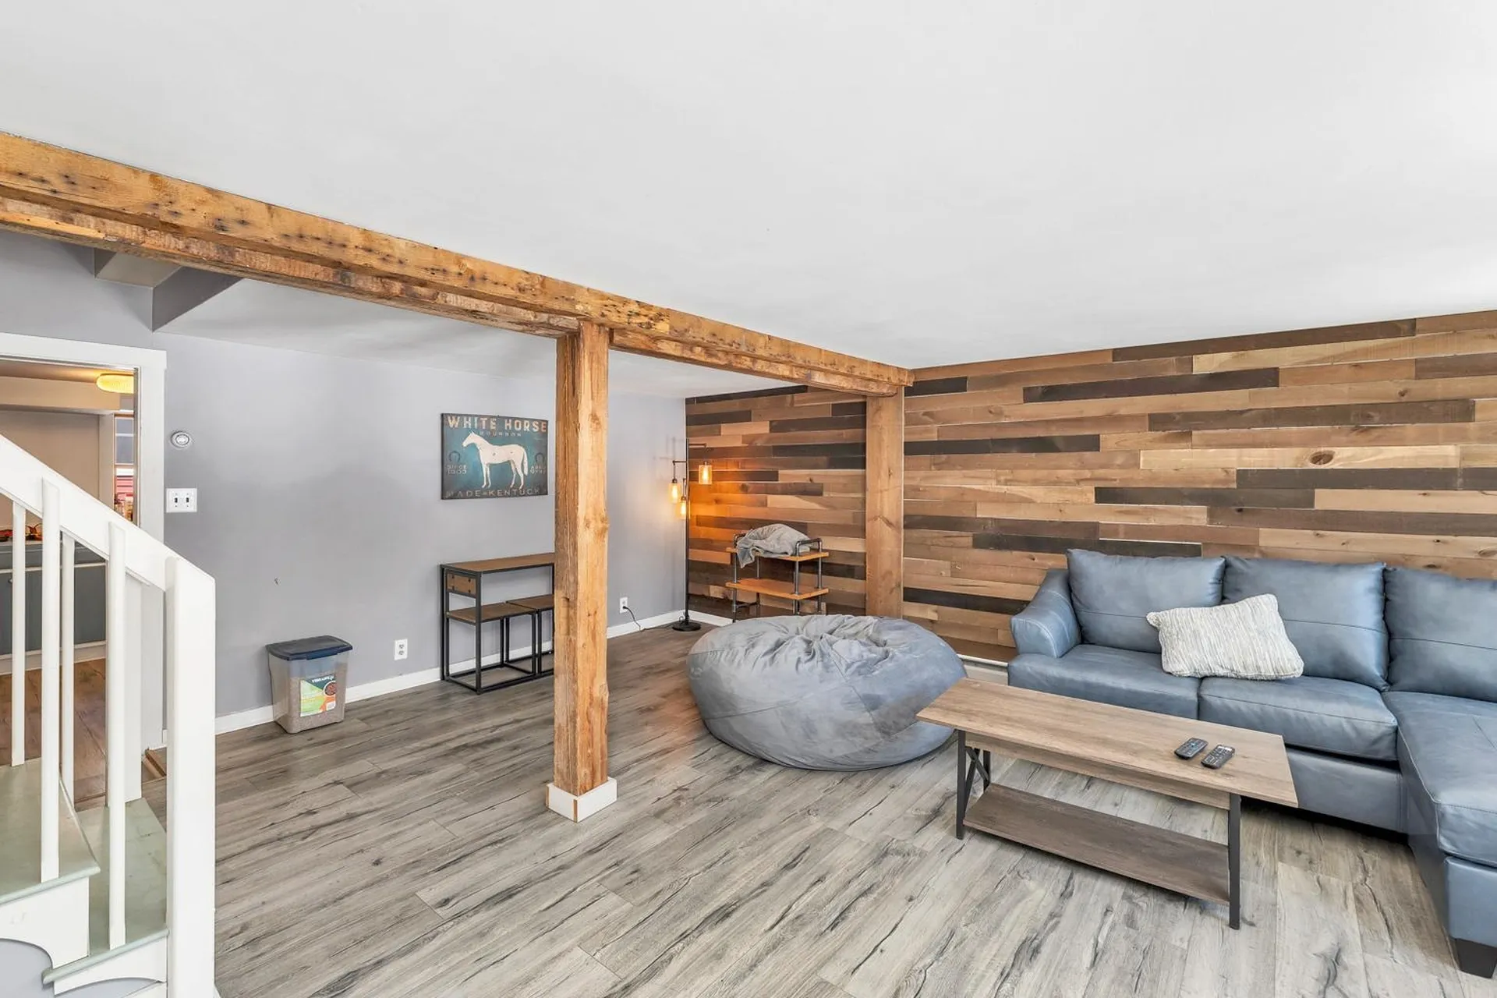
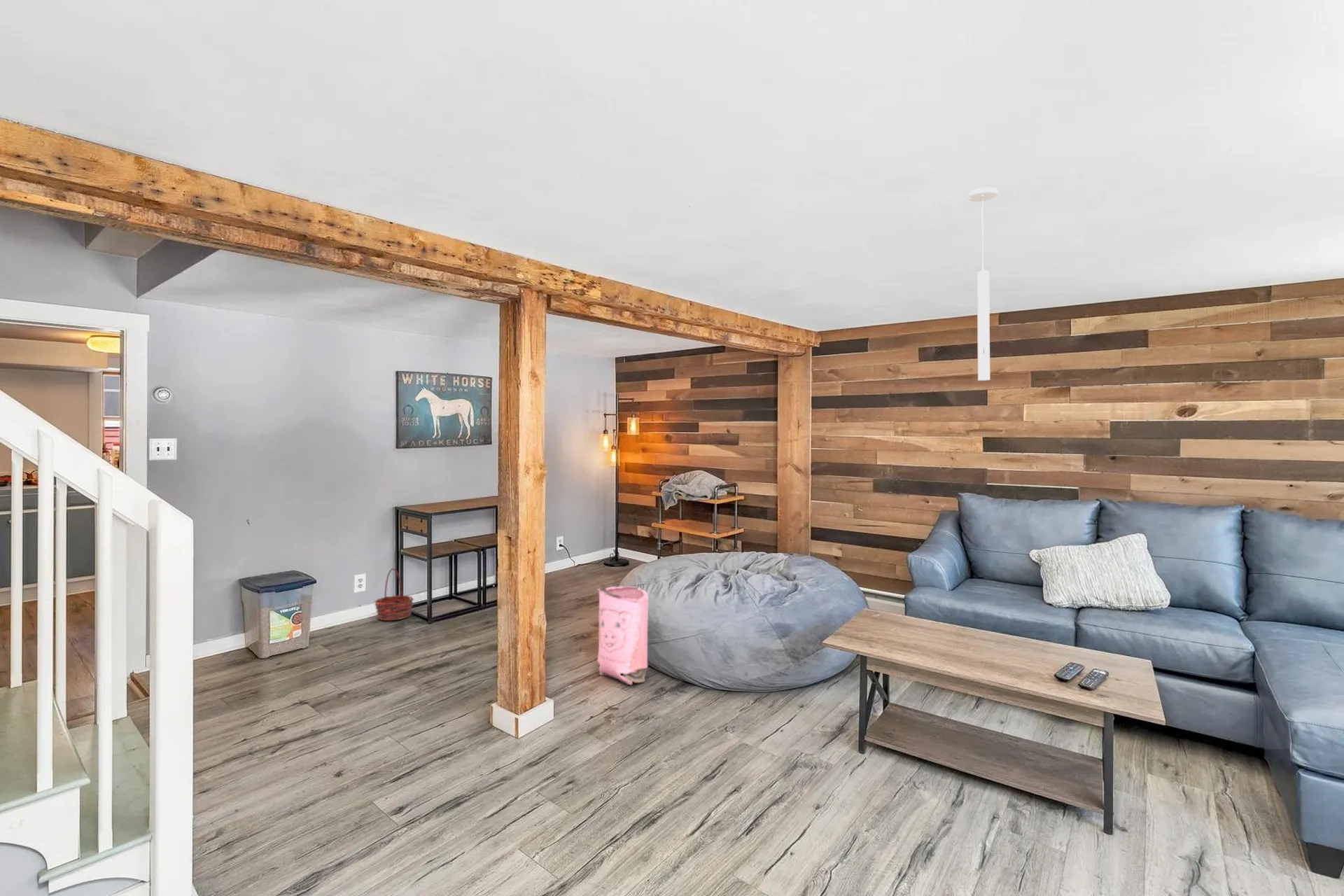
+ bag [596,585,650,686]
+ basket [374,568,414,622]
+ ceiling light [967,187,998,381]
